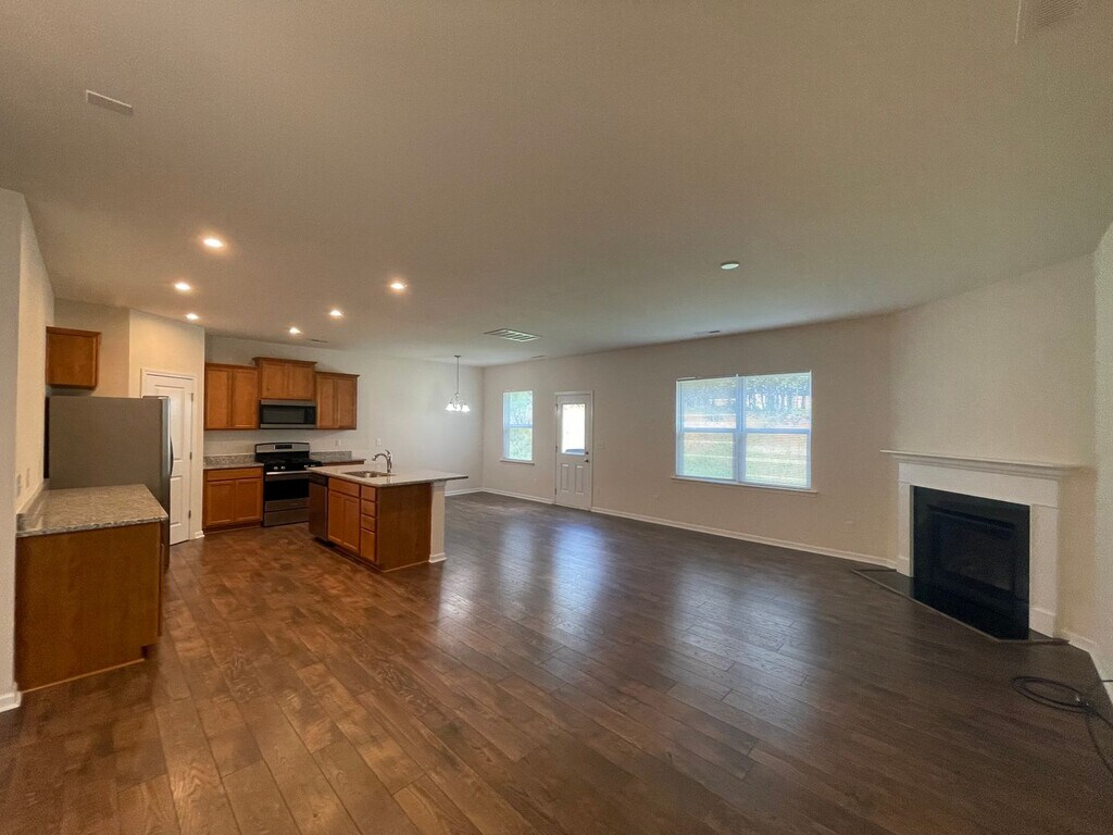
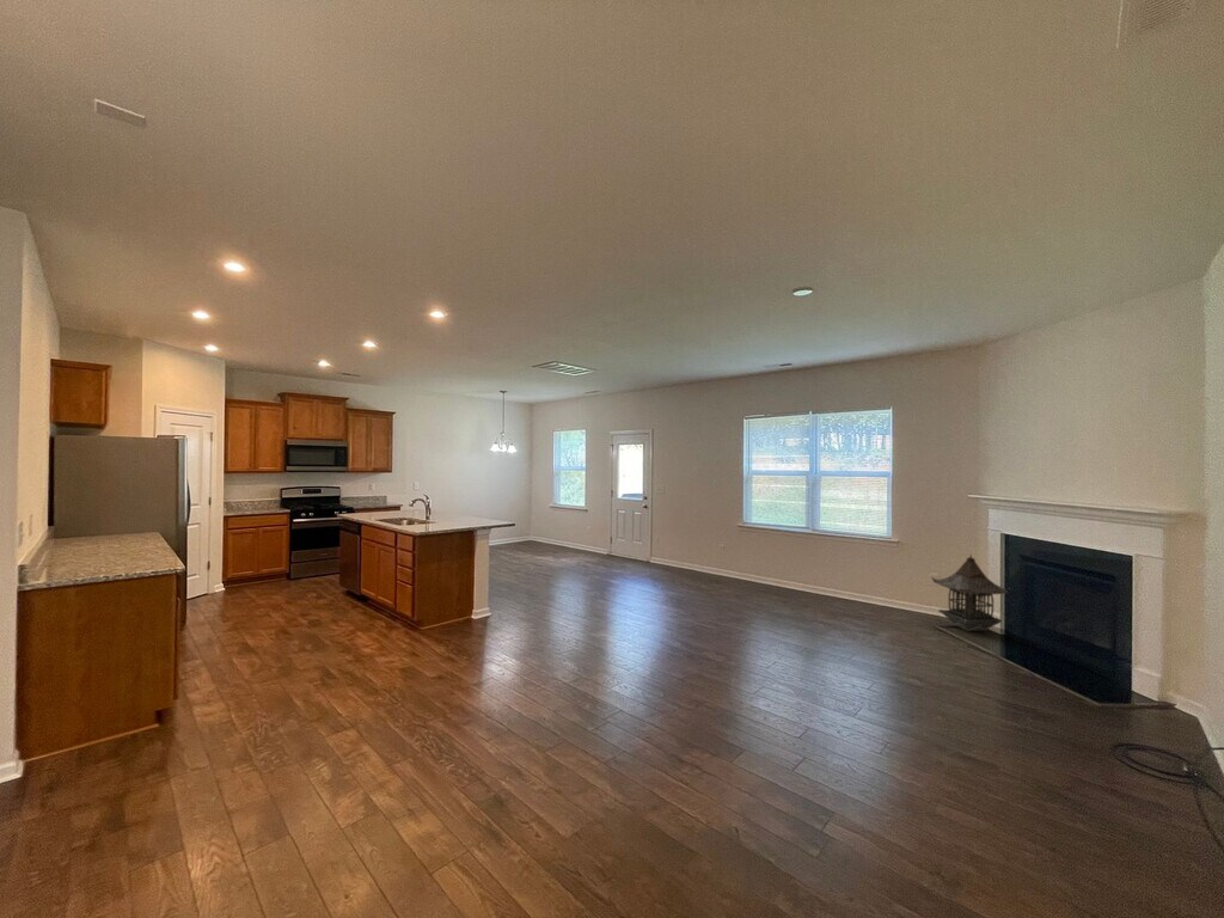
+ lantern [930,555,1009,632]
